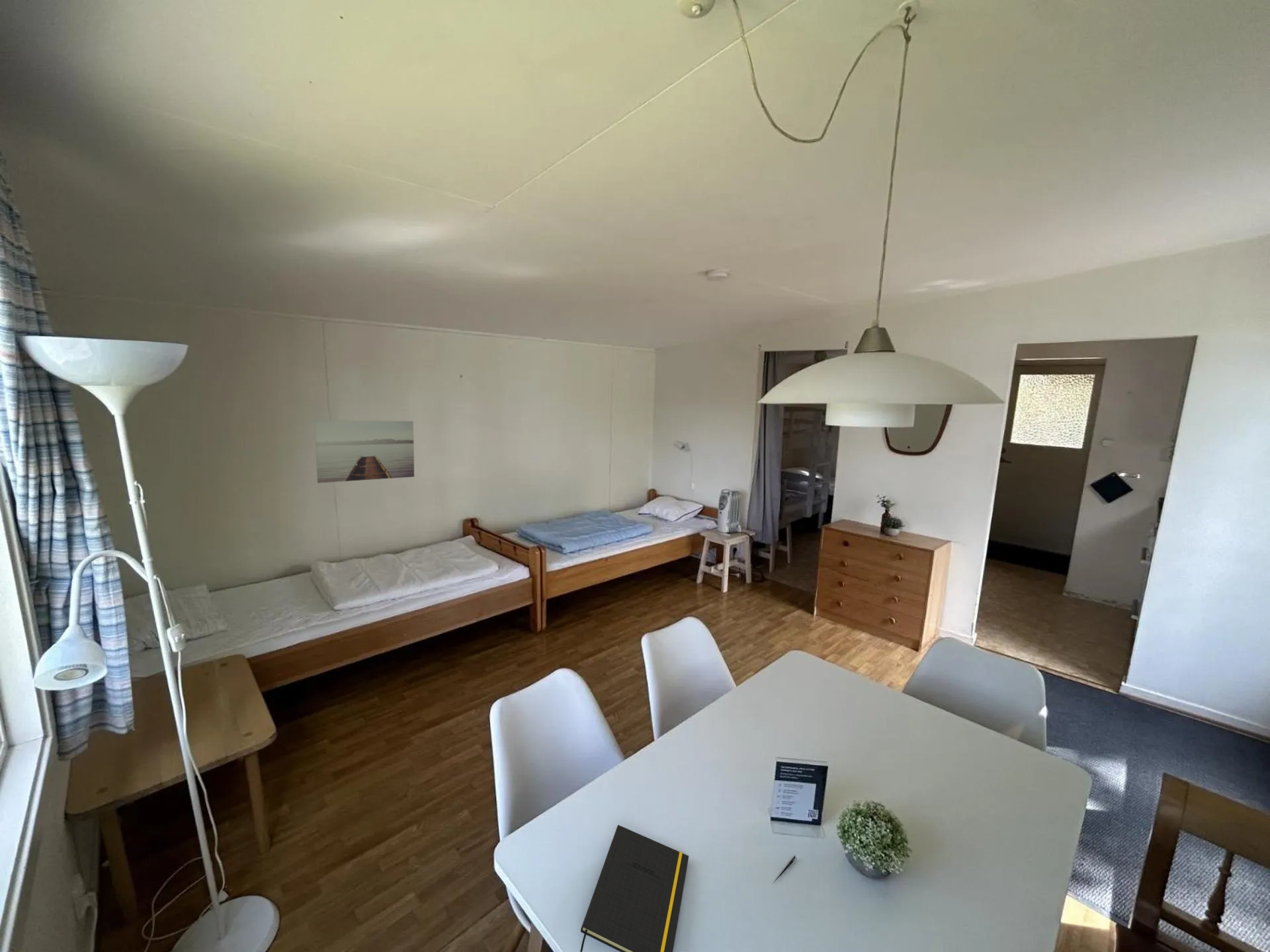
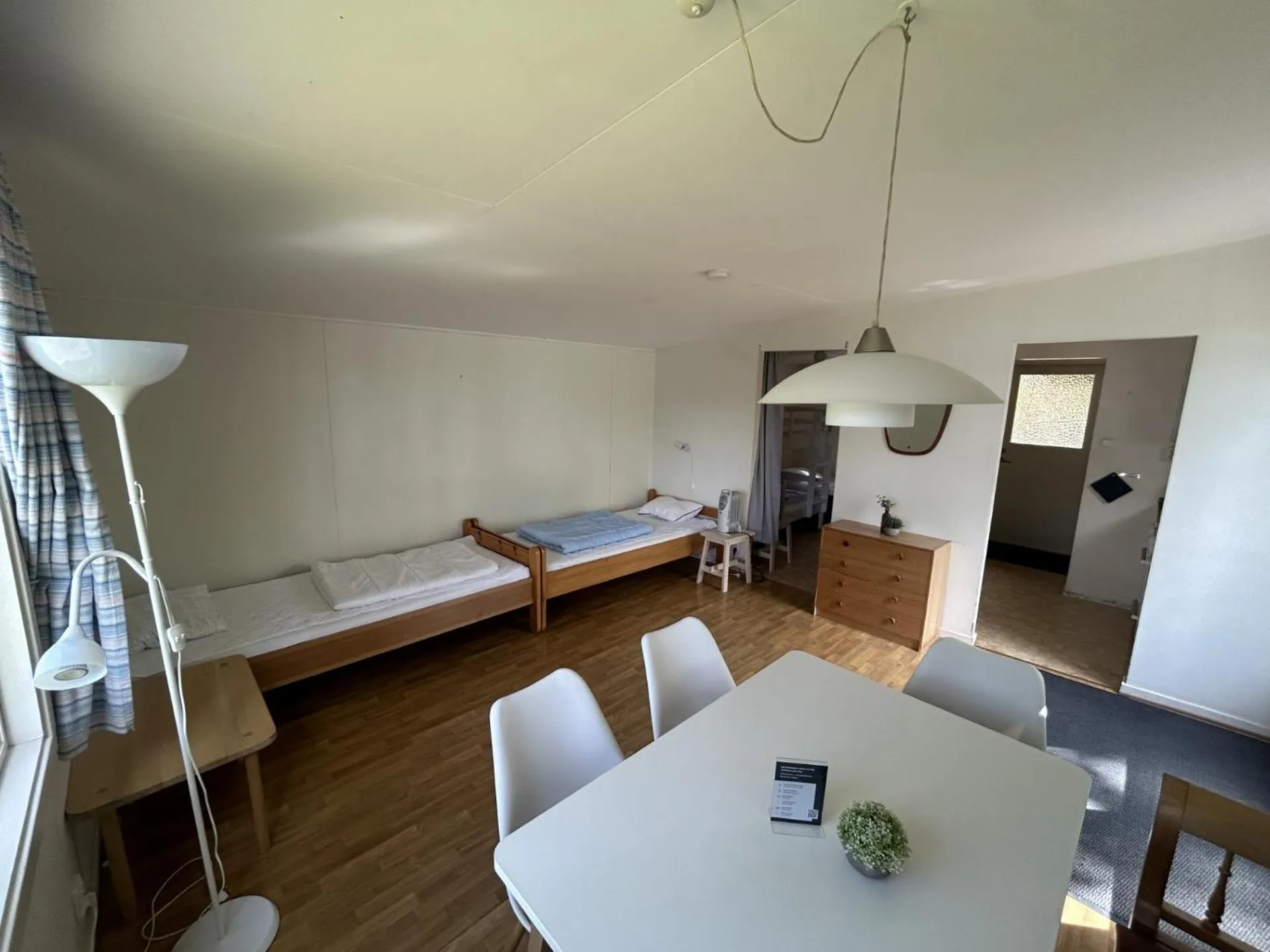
- notepad [579,824,689,952]
- wall art [314,419,415,484]
- pen [772,855,798,885]
